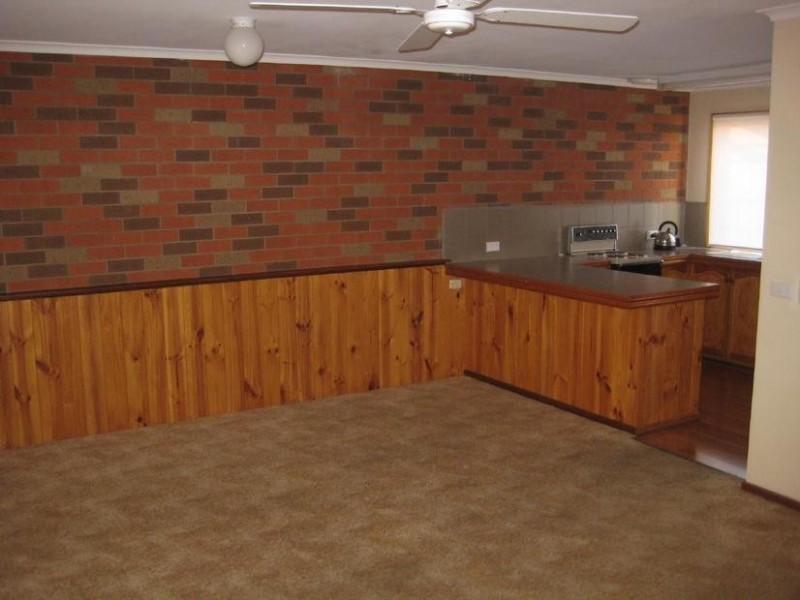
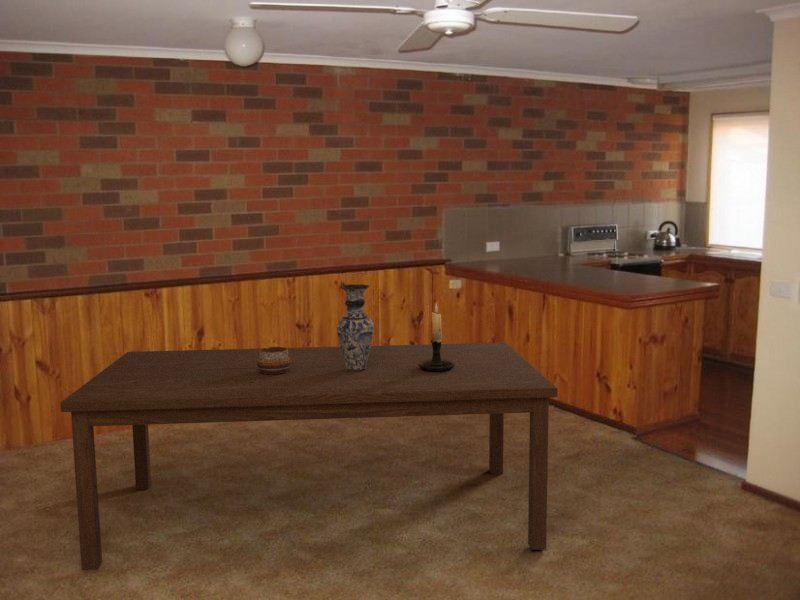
+ candle holder [419,302,455,372]
+ vase [336,283,375,372]
+ dining table [59,342,559,571]
+ decorative bowl [257,346,291,374]
